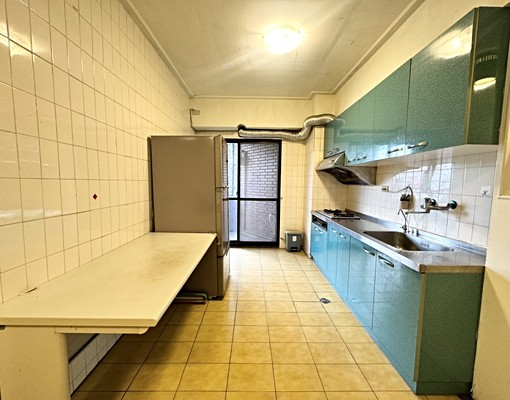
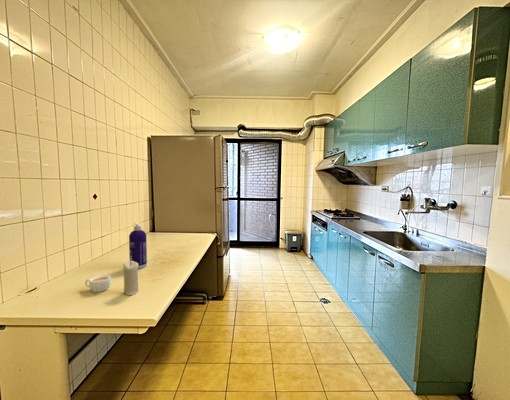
+ spray bottle [128,222,148,270]
+ candle [122,260,140,297]
+ coffee cup [84,274,112,293]
